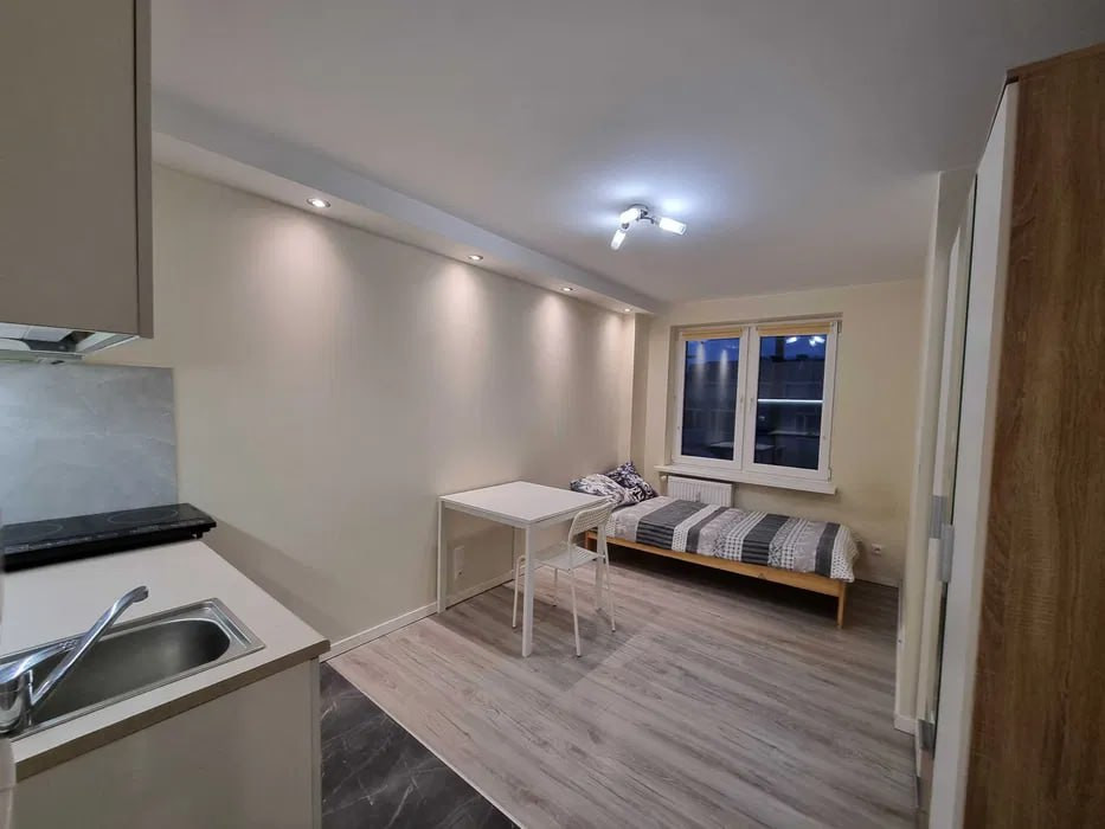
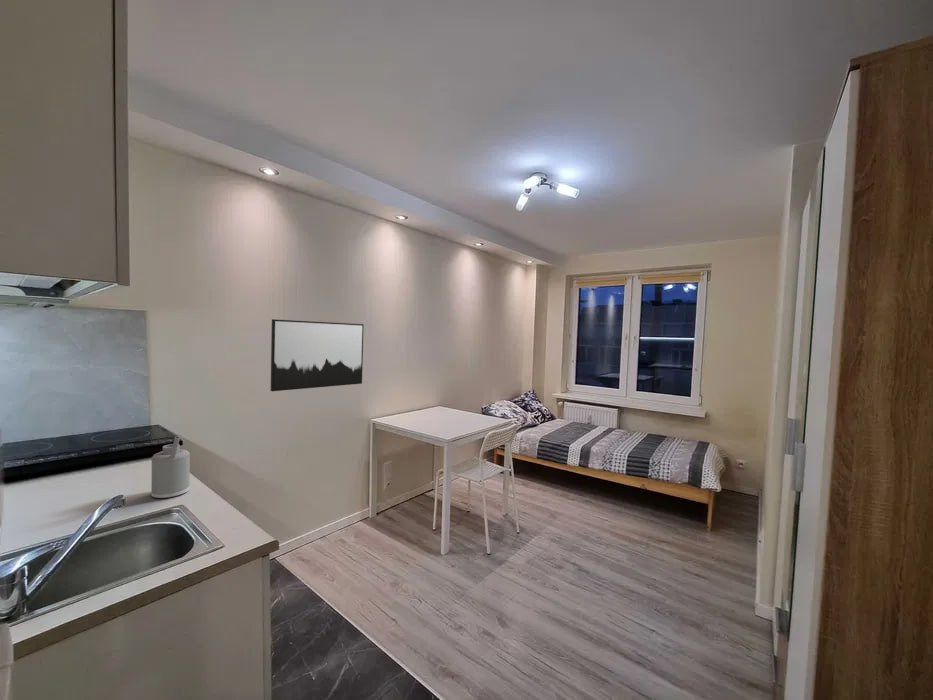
+ soap dispenser [151,435,191,499]
+ wall art [270,318,365,392]
